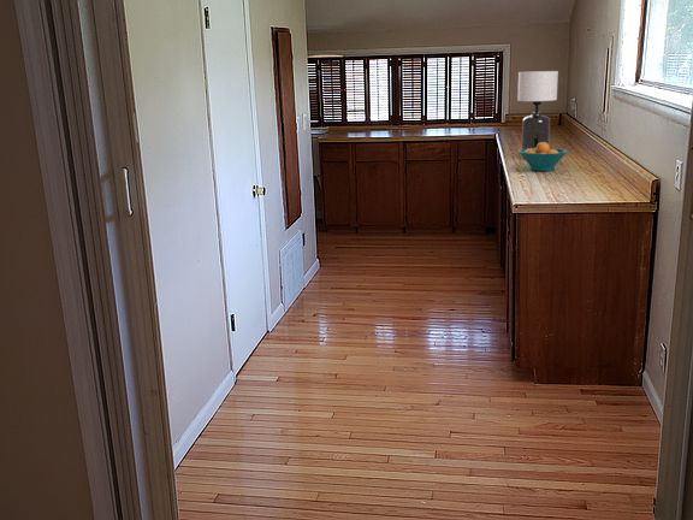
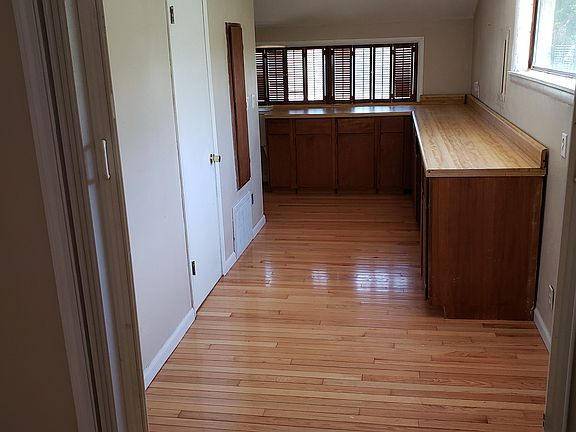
- table lamp [516,70,559,149]
- fruit bowl [517,142,569,172]
